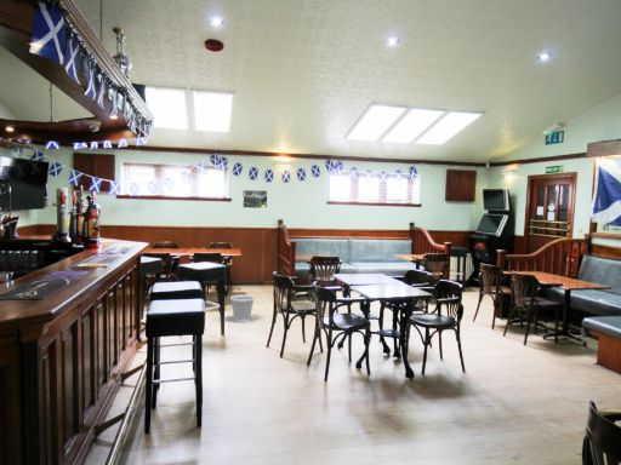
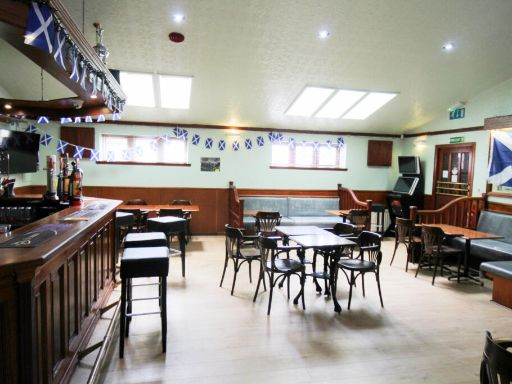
- wastebasket [229,294,256,323]
